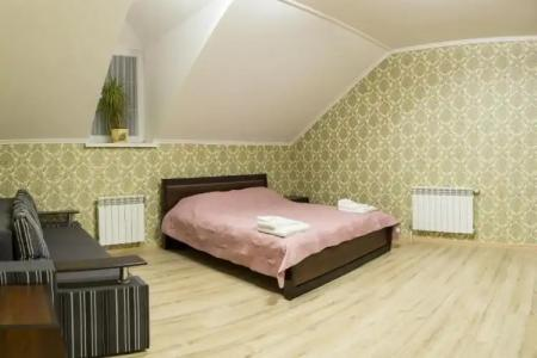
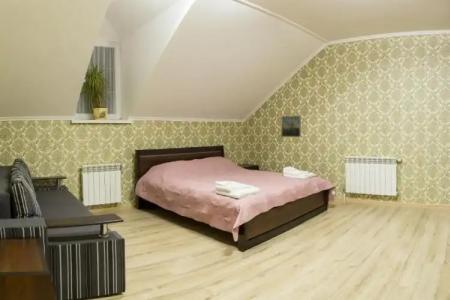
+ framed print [280,115,302,138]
